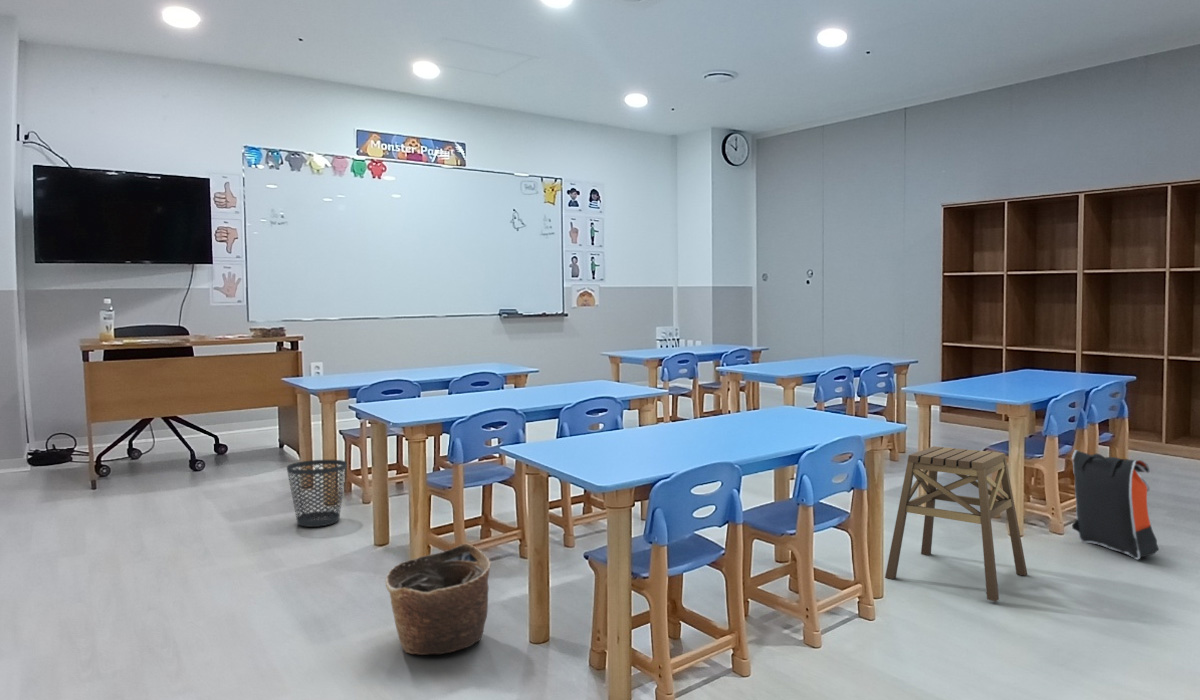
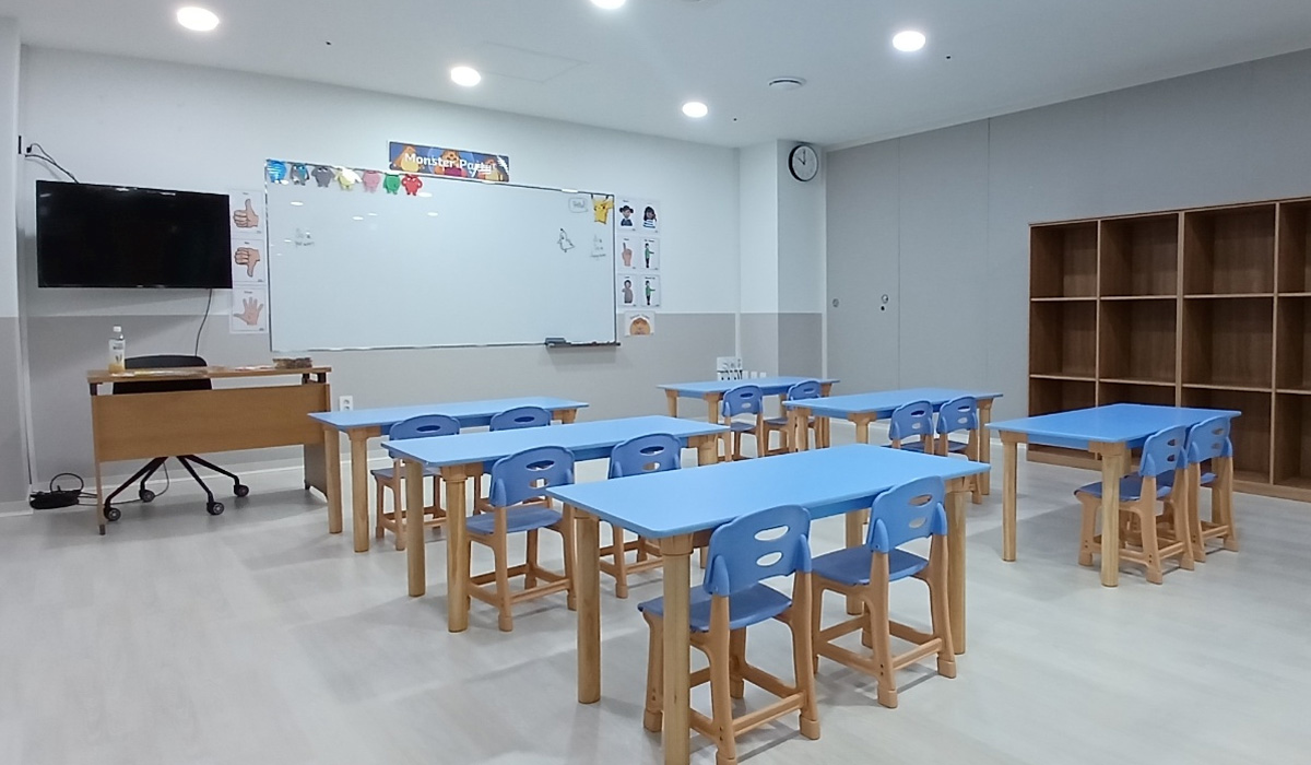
- basket [385,543,492,656]
- stool [884,445,1028,602]
- wastebasket [286,459,348,528]
- backpack [1071,449,1160,561]
